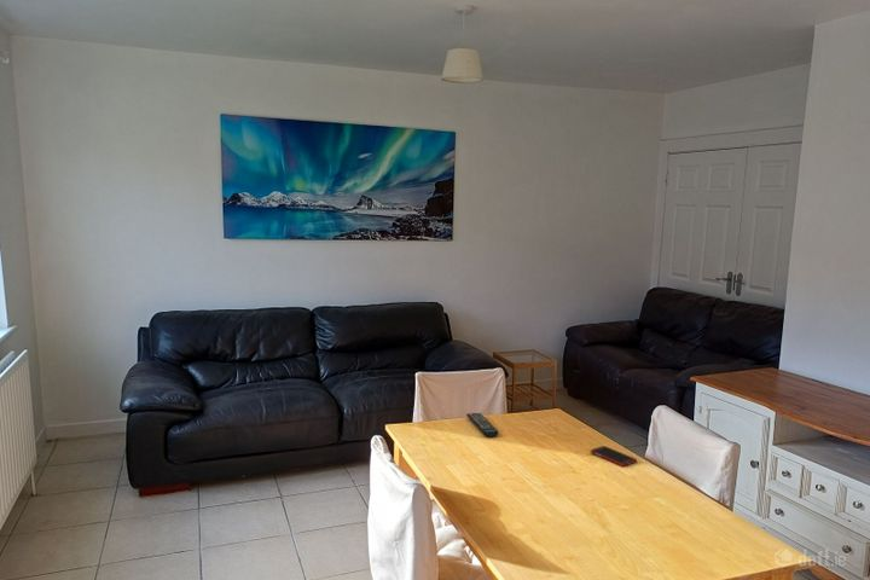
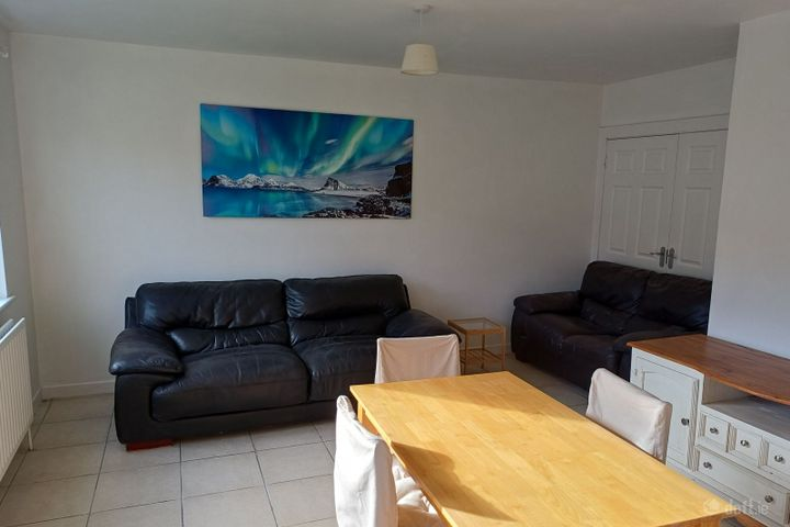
- remote control [465,412,499,439]
- cell phone [590,445,638,468]
